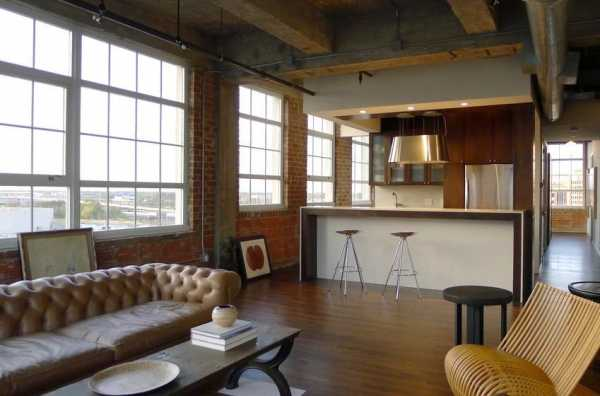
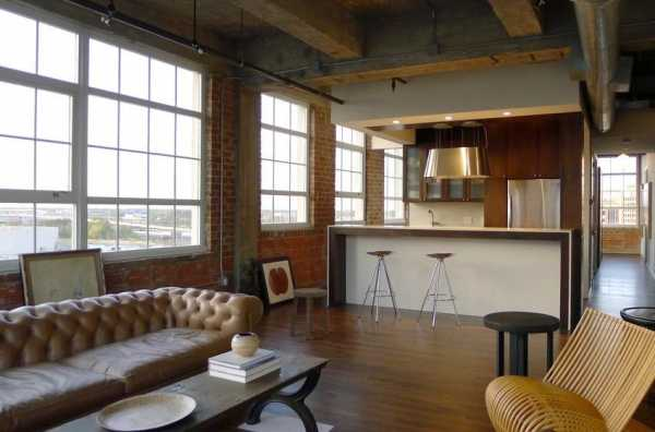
+ stool [289,287,330,340]
